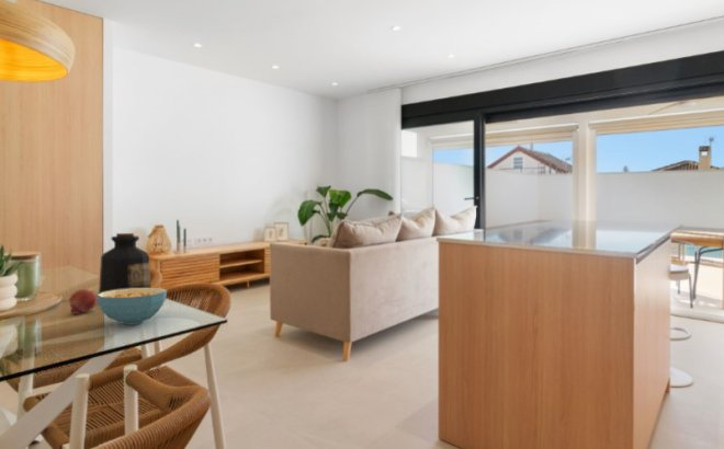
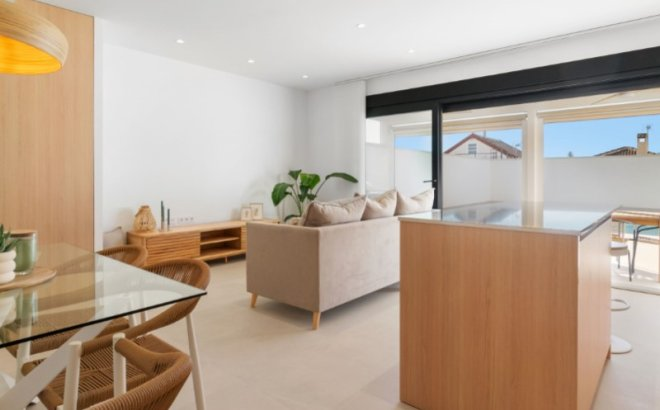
- fruit [68,288,98,315]
- bottle [98,232,152,295]
- cereal bowl [95,287,168,326]
